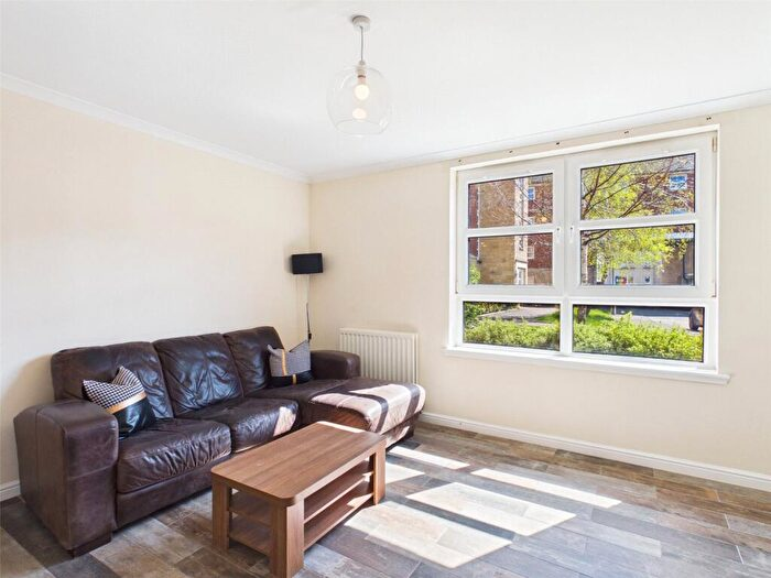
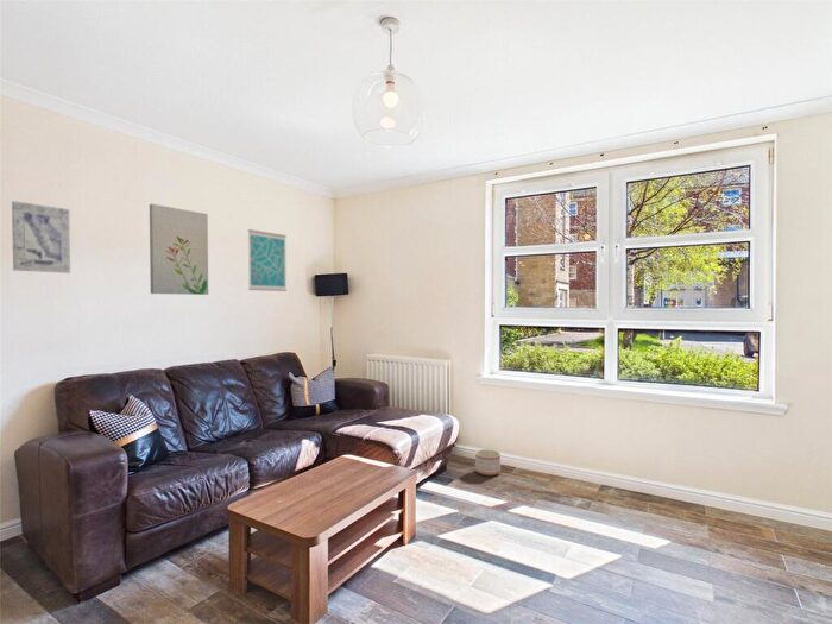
+ wall art [149,203,209,296]
+ wall art [247,228,288,292]
+ planter [474,448,502,477]
+ wall art [11,200,71,275]
